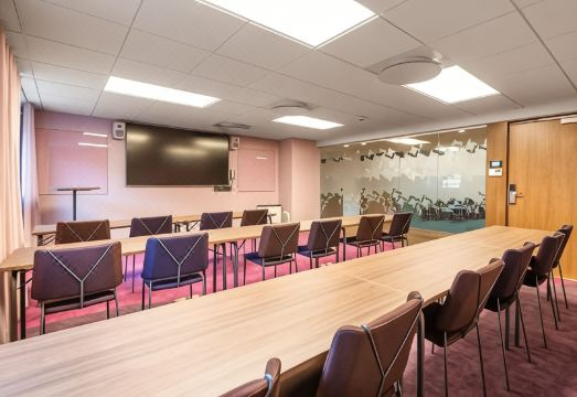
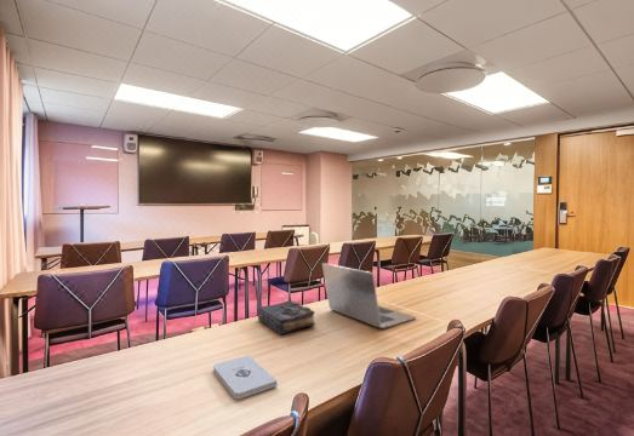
+ laptop [321,262,417,329]
+ notepad [212,355,278,401]
+ book [256,299,316,335]
